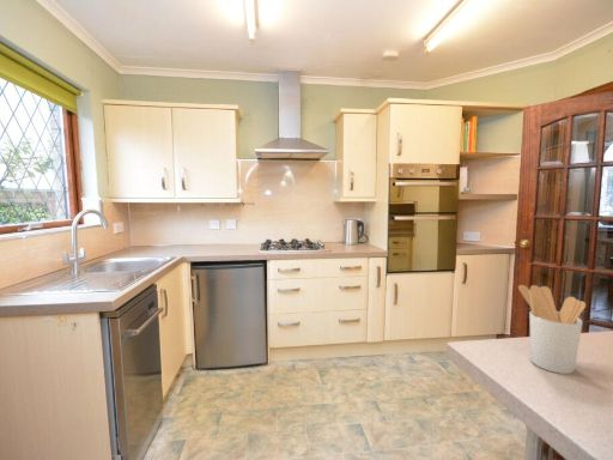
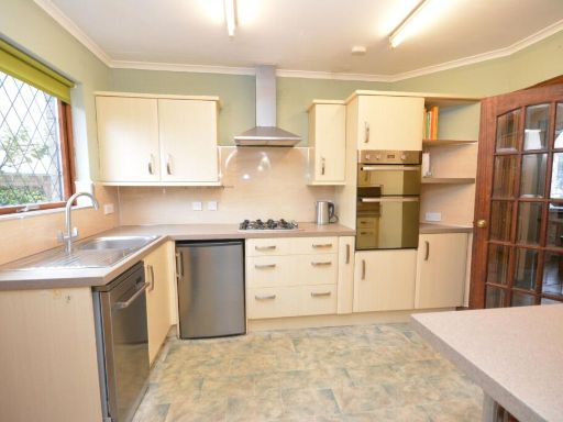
- utensil holder [517,284,587,375]
